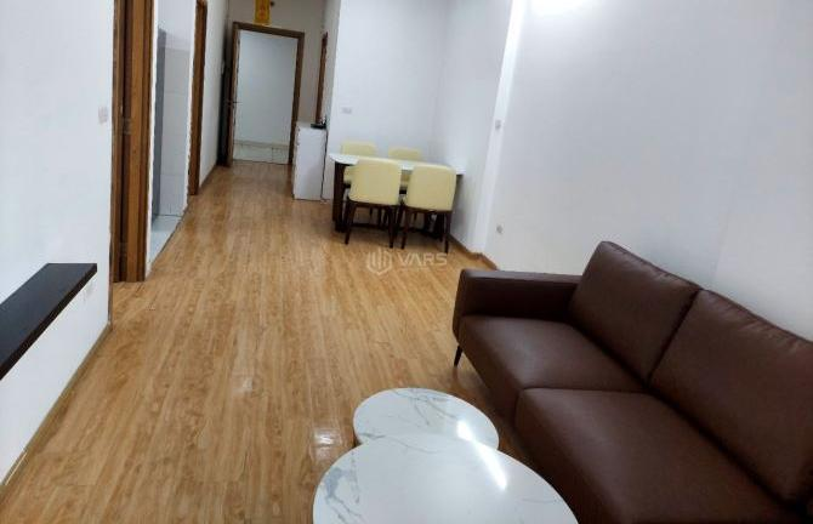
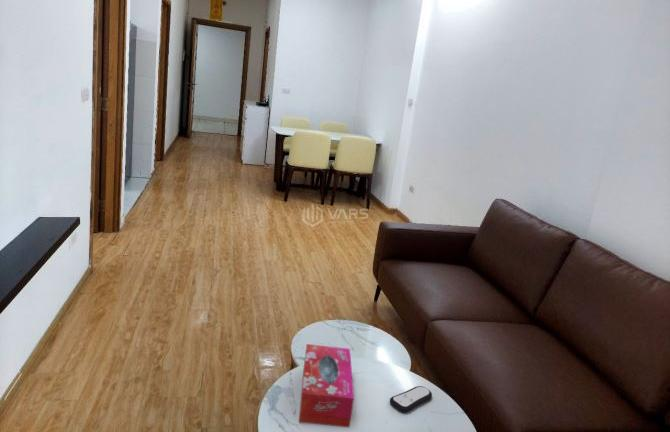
+ tissue box [298,343,355,428]
+ remote control [389,385,433,413]
